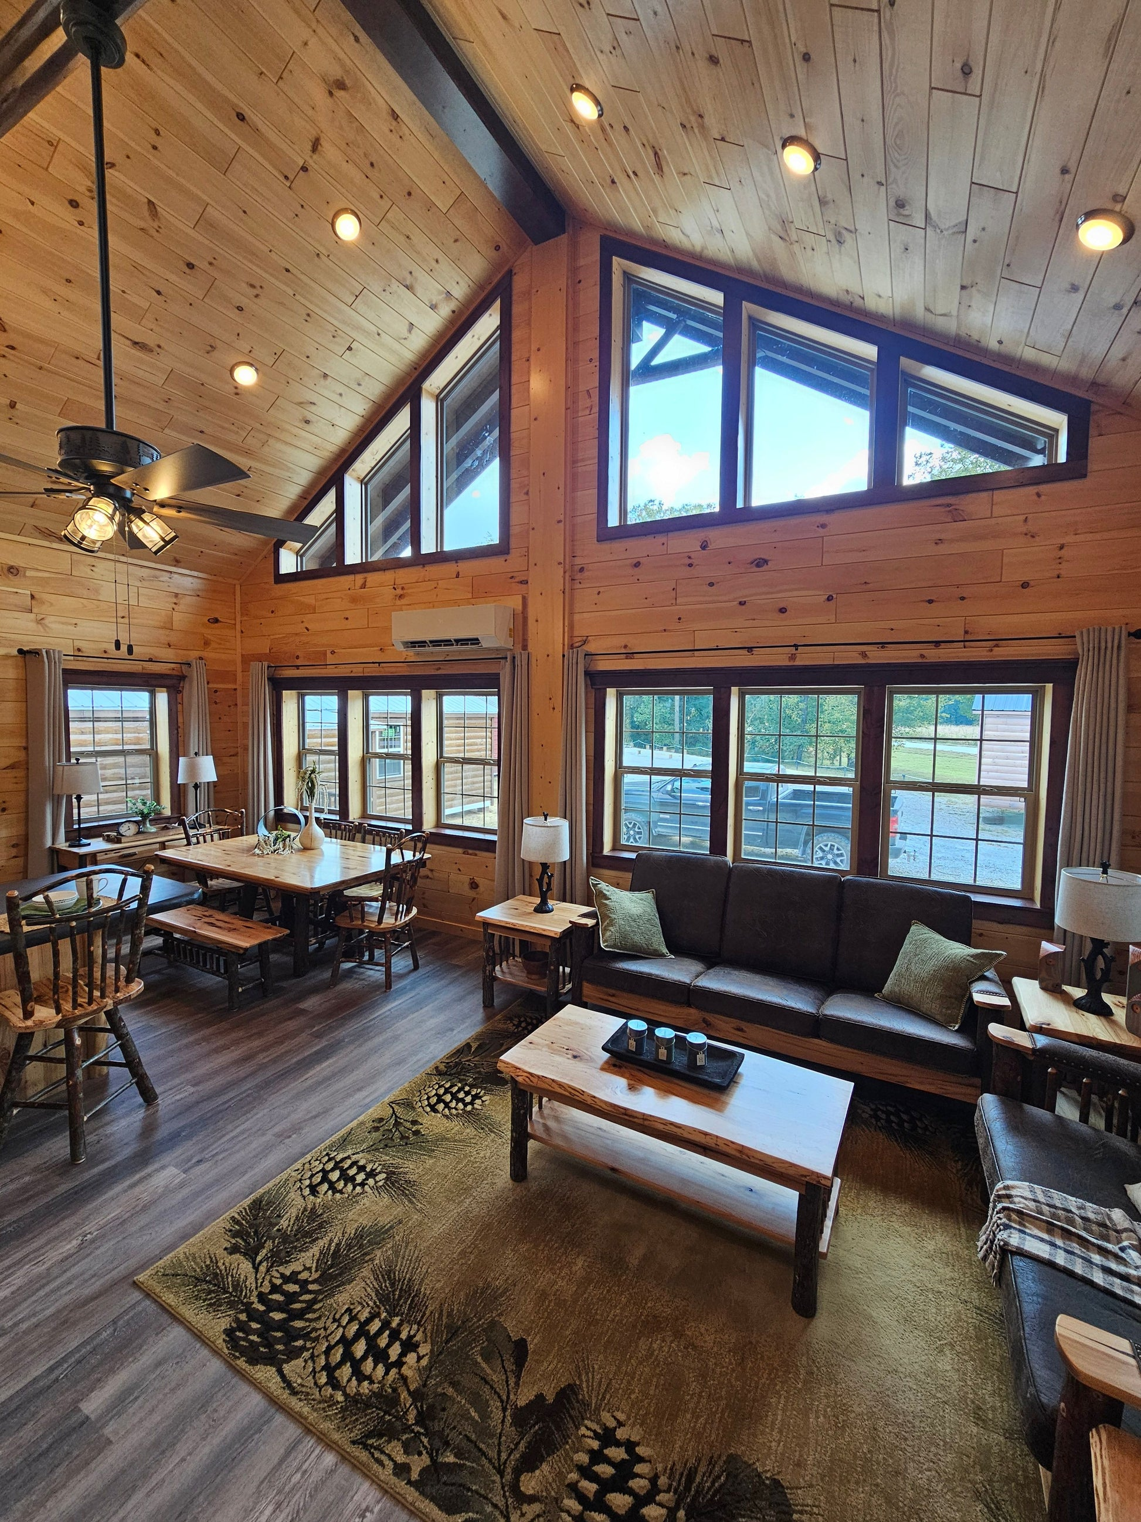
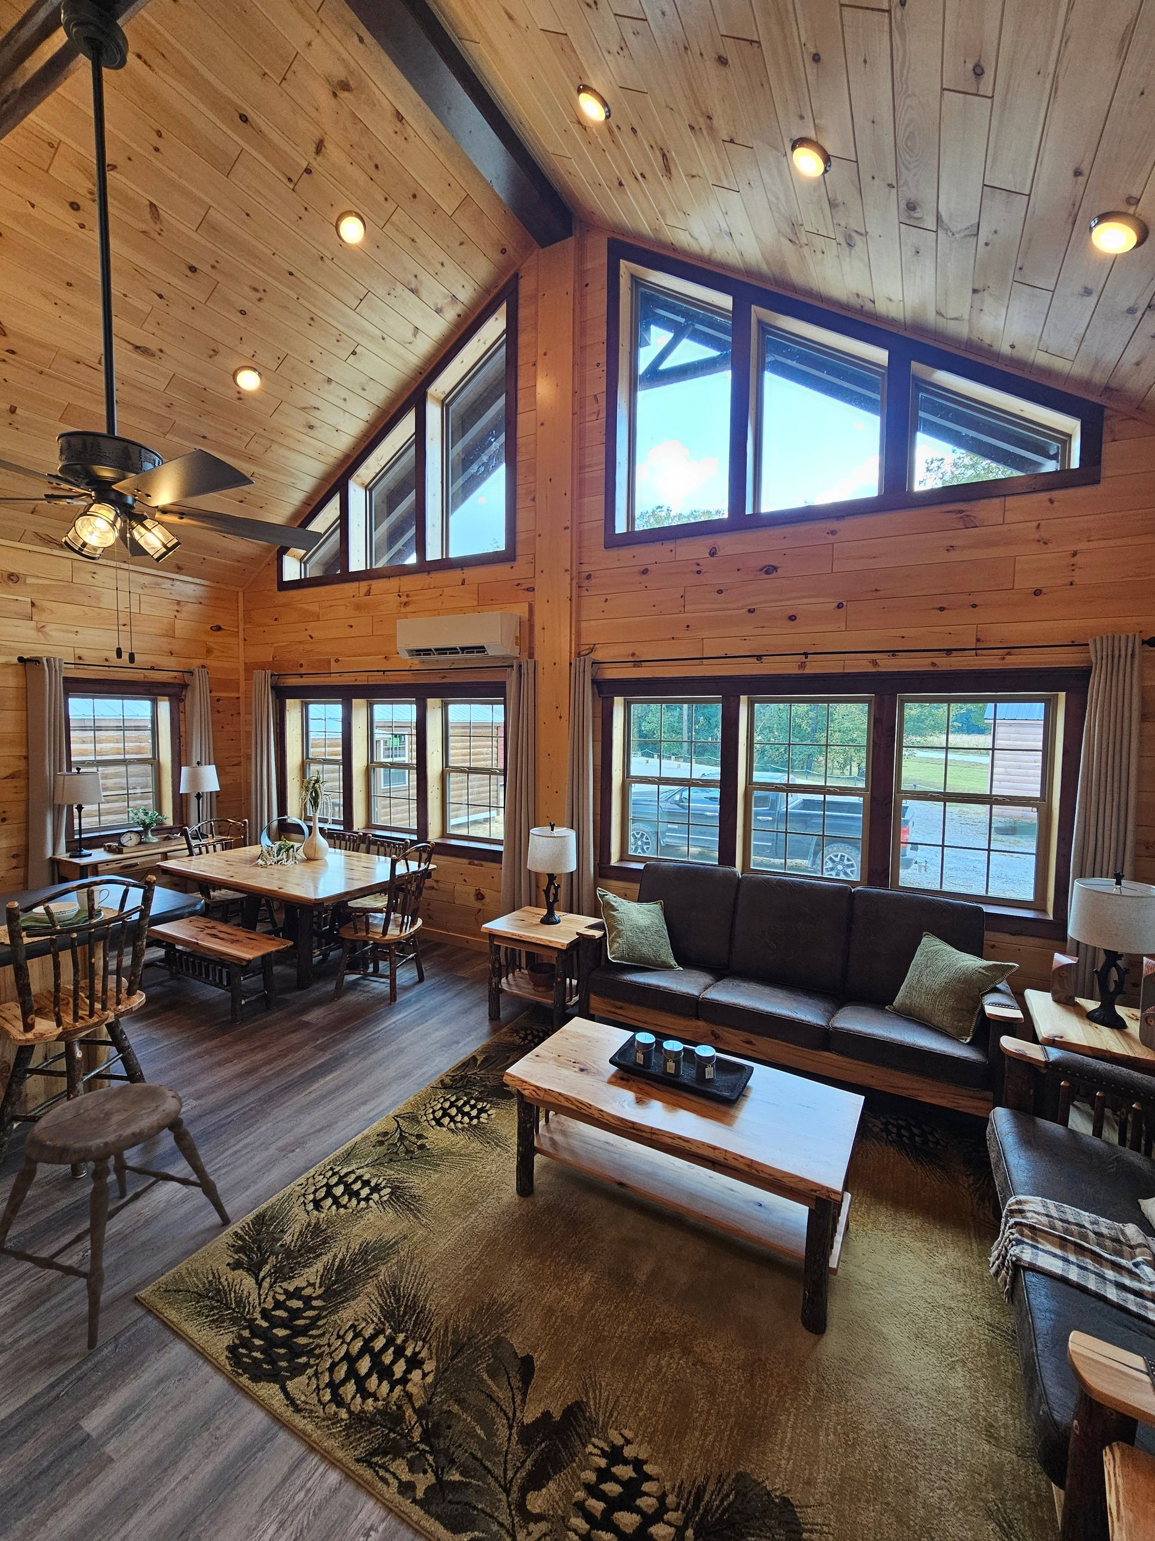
+ stool [0,1082,232,1350]
